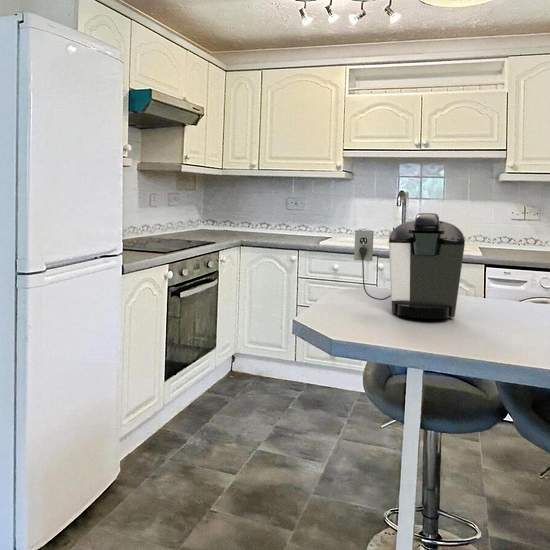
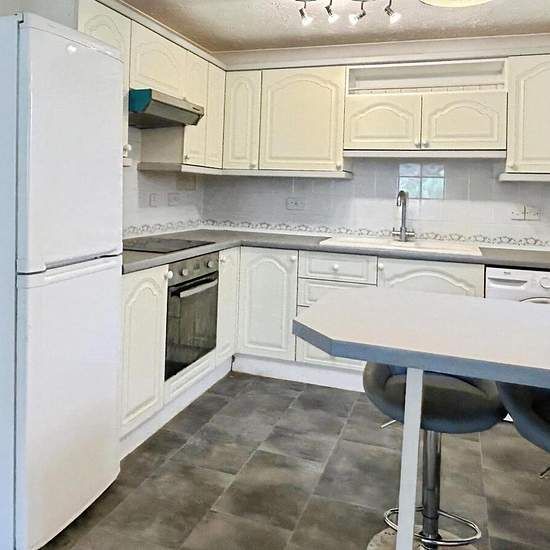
- coffee maker [353,212,466,320]
